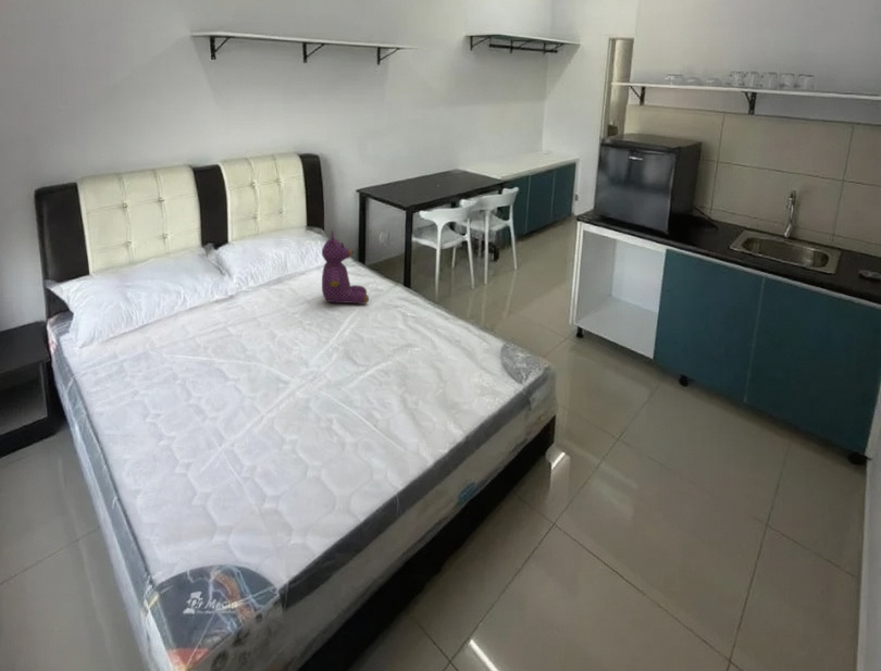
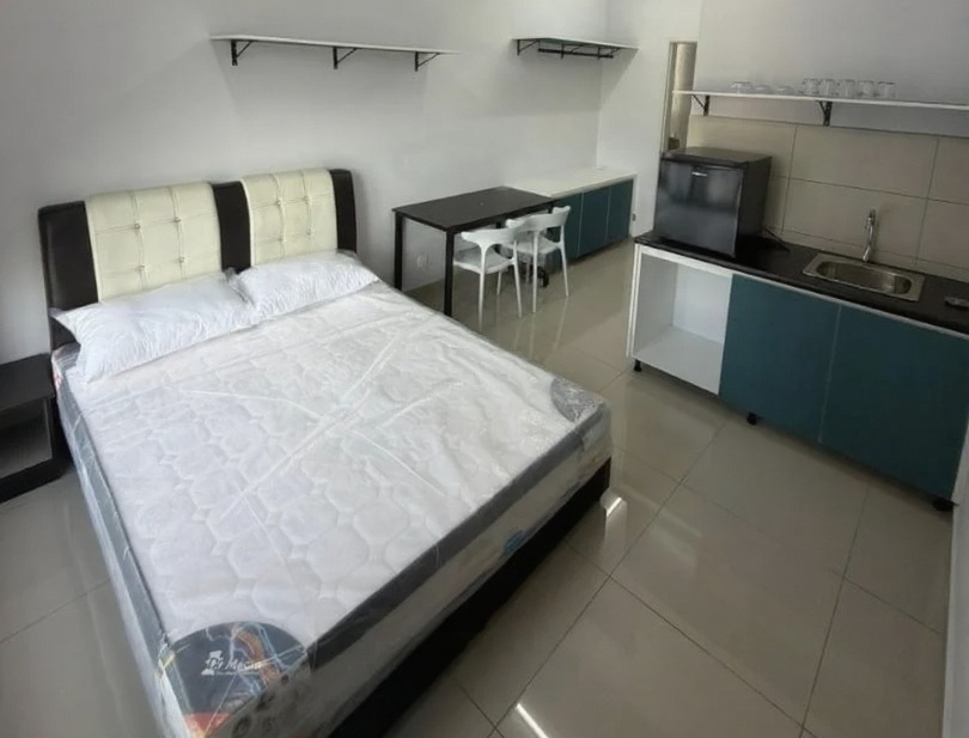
- teddy bear [321,229,370,306]
